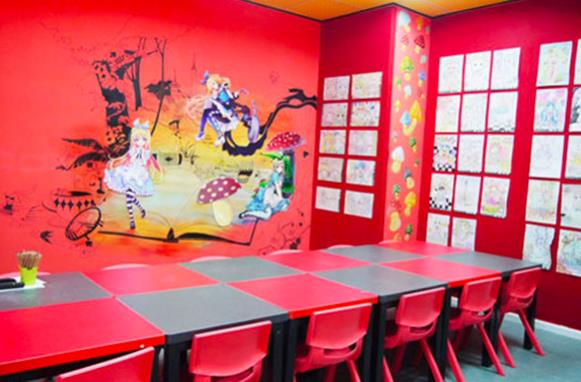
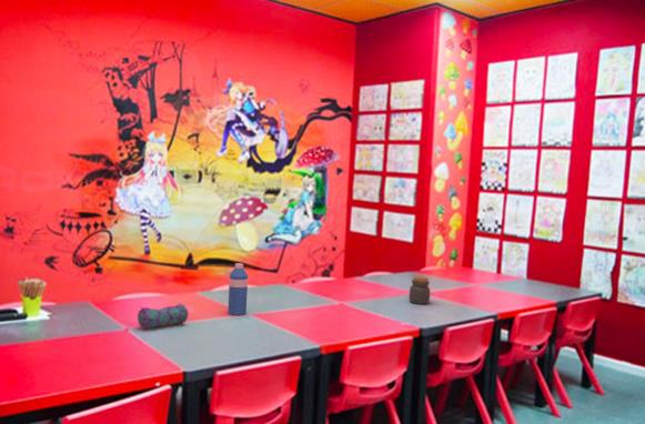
+ jar [409,275,431,305]
+ water bottle [226,262,249,316]
+ pencil case [137,302,189,330]
